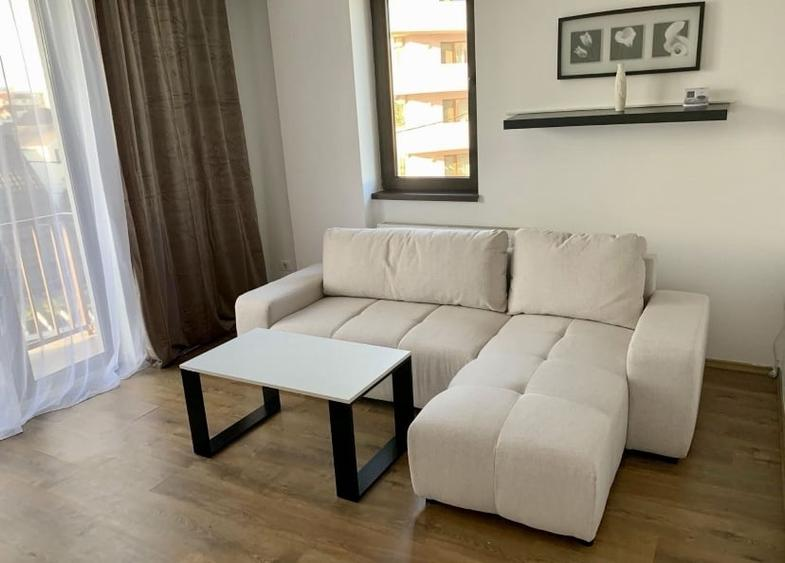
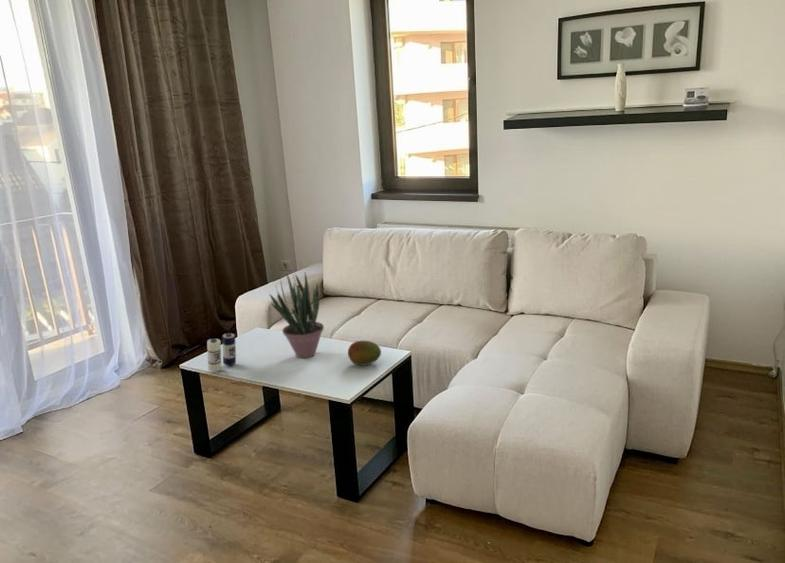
+ potted plant [268,272,325,359]
+ candle [206,332,237,373]
+ fruit [347,340,382,366]
